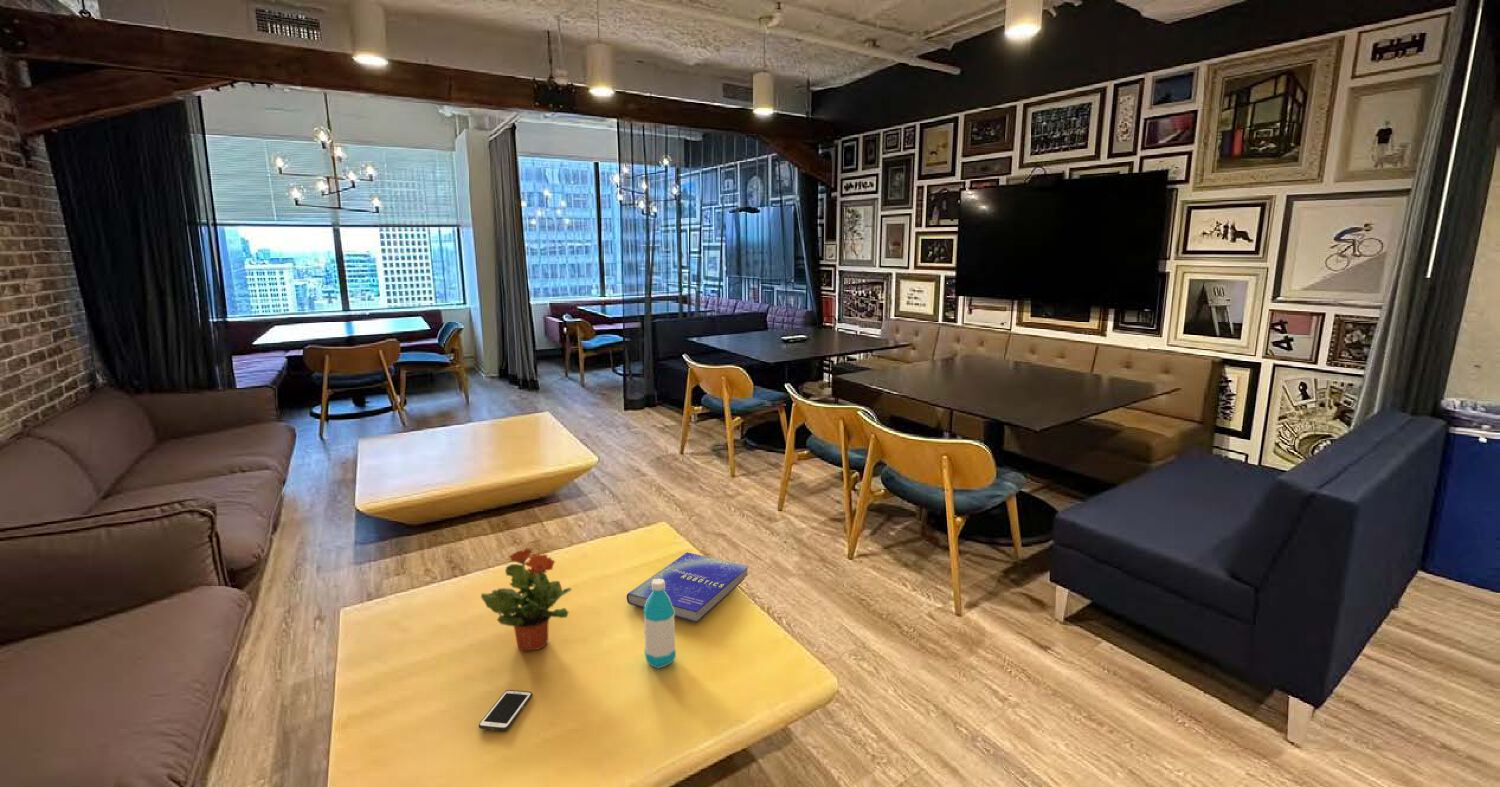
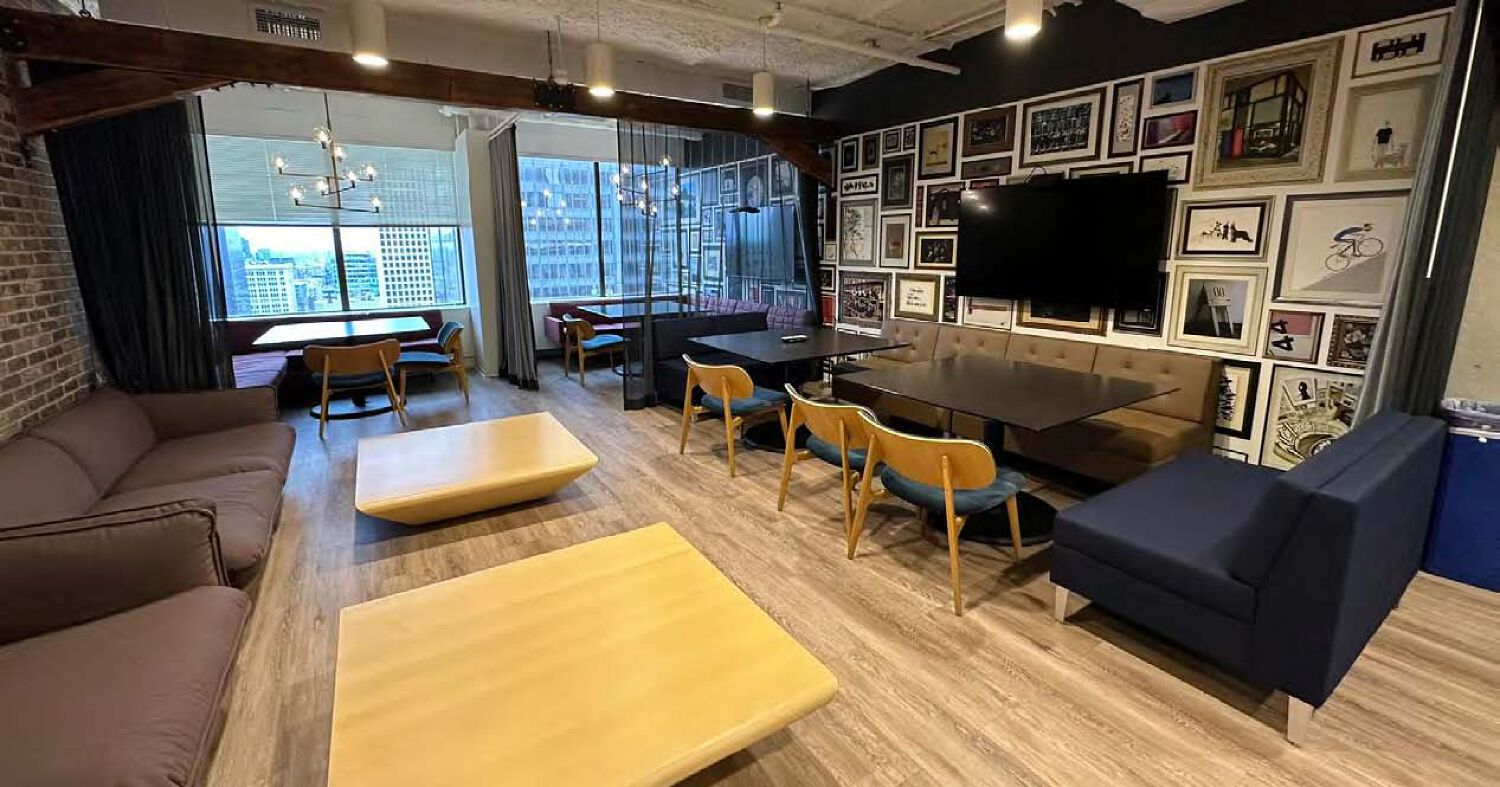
- cell phone [478,689,533,732]
- book [626,551,750,623]
- water bottle [642,579,677,670]
- potted plant [480,546,573,652]
